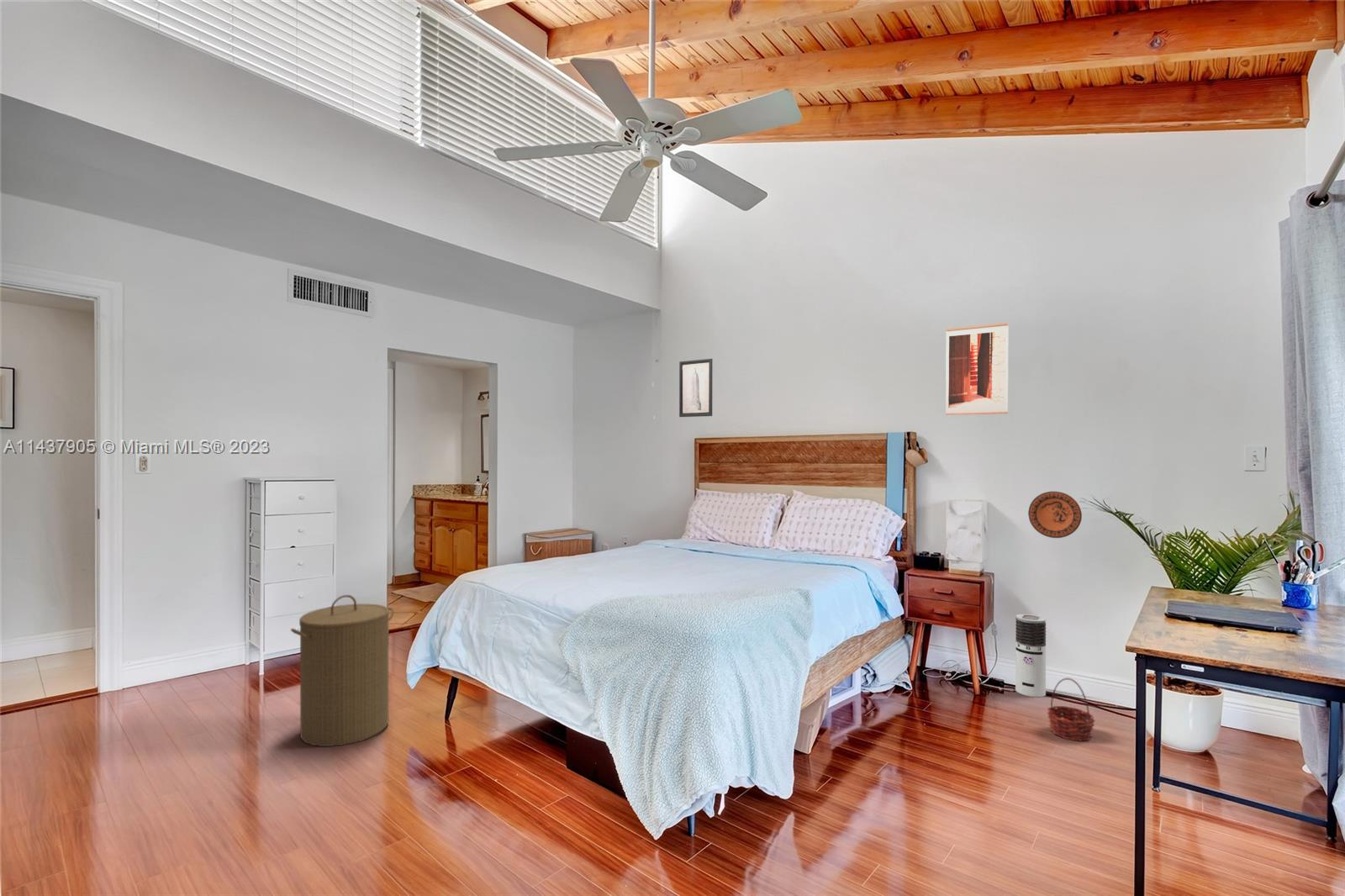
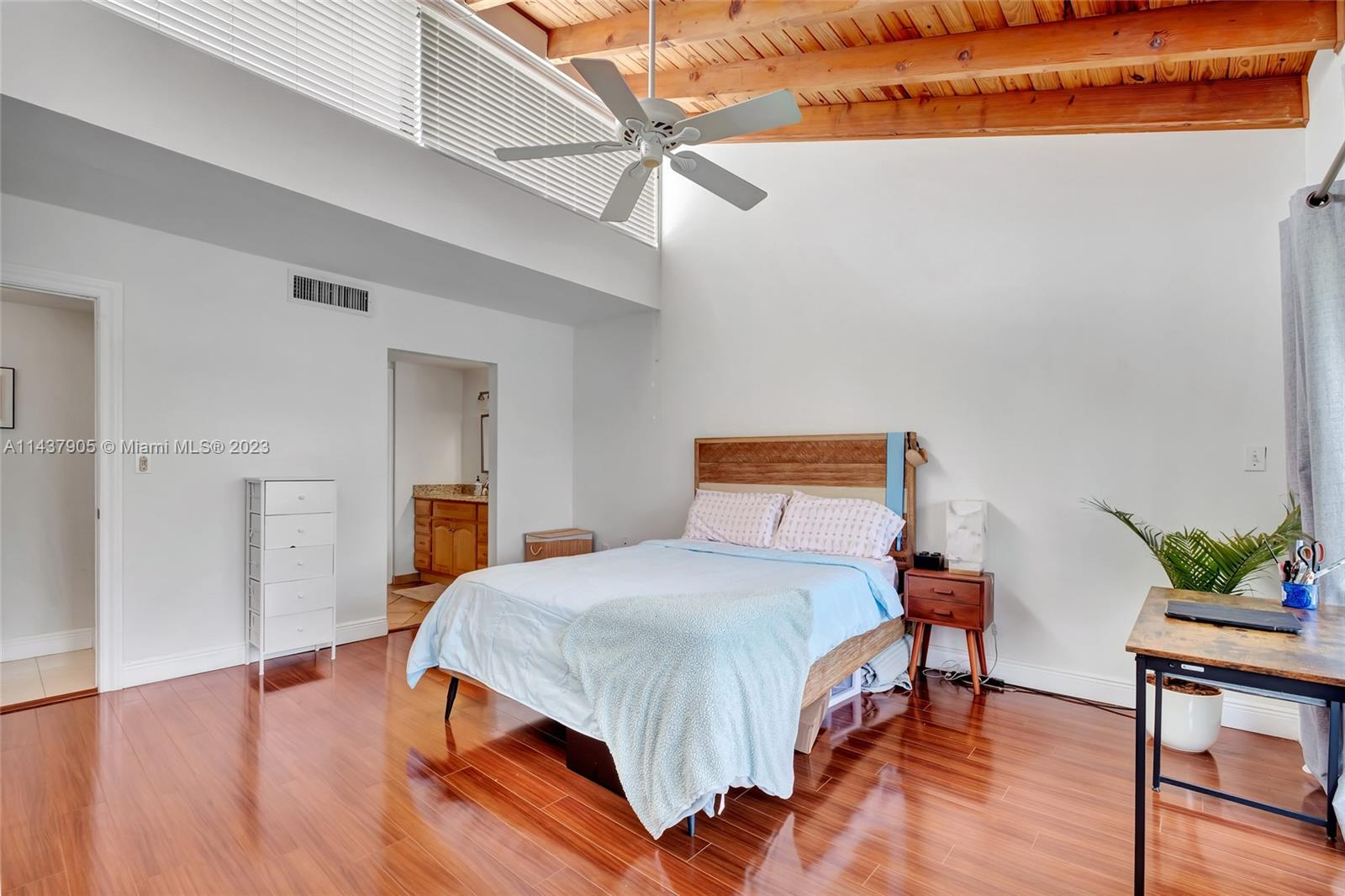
- laundry hamper [290,594,395,747]
- air purifier [1015,614,1047,698]
- basket [1046,677,1096,742]
- wall art [945,322,1010,416]
- wall art [678,358,713,418]
- decorative plate [1027,491,1083,539]
